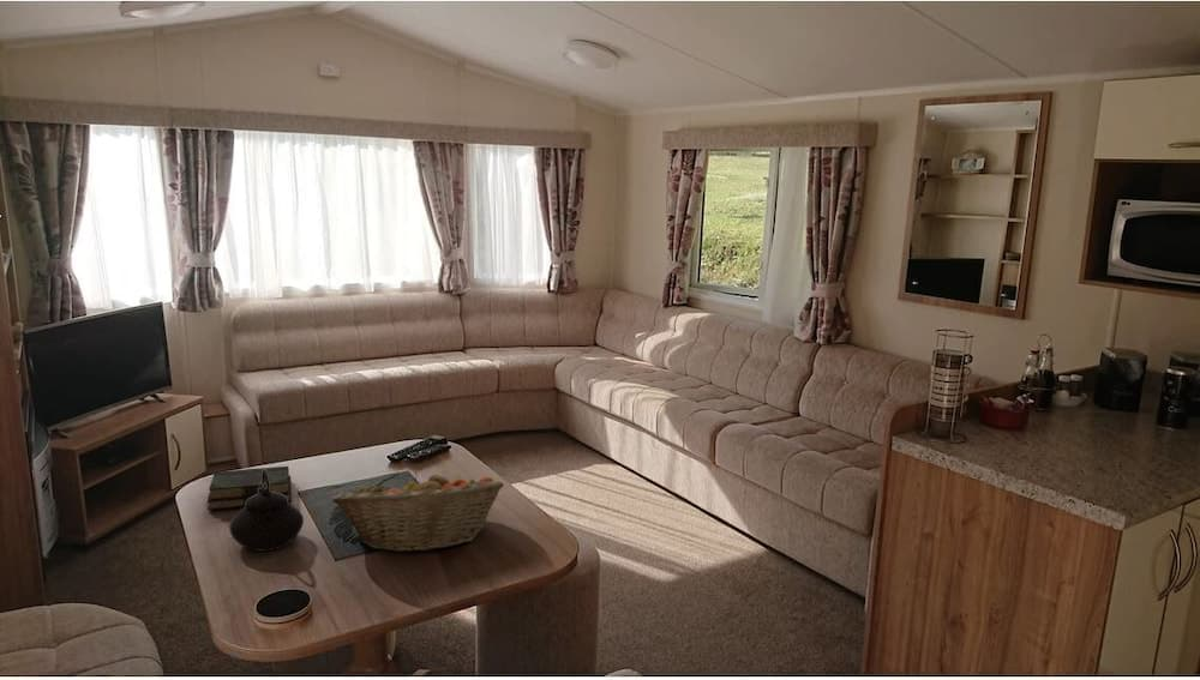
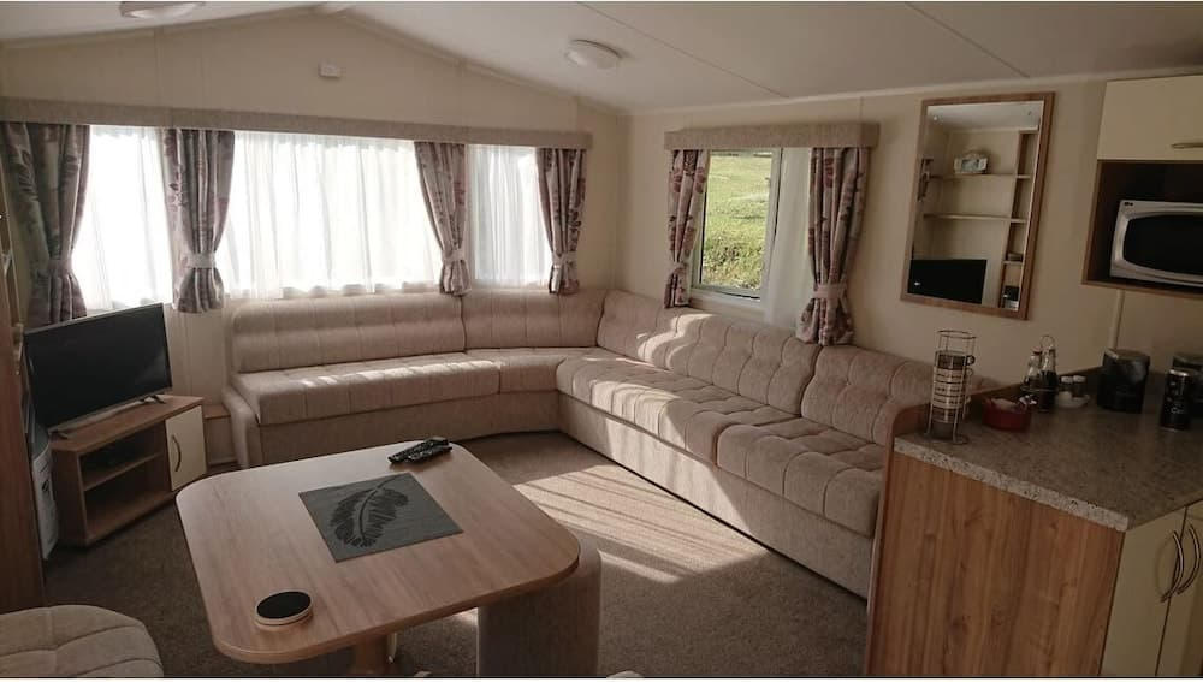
- teapot [228,469,305,552]
- book [206,465,293,511]
- fruit basket [331,471,505,553]
